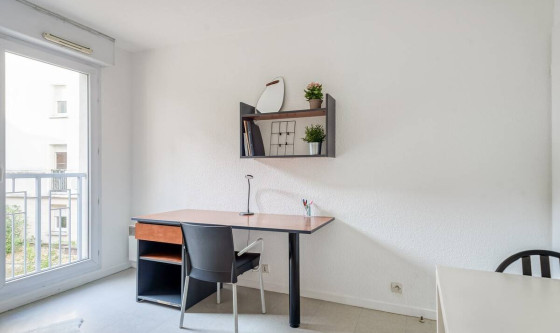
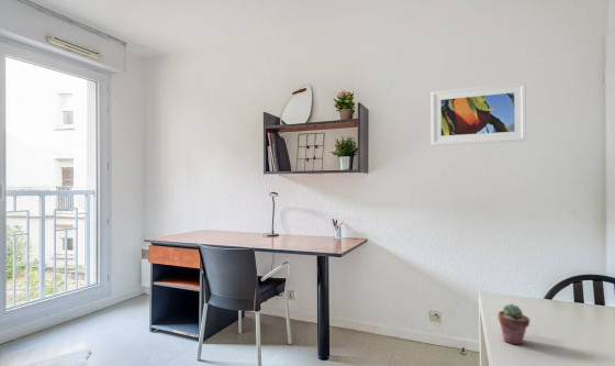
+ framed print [431,80,527,146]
+ potted succulent [497,302,532,345]
